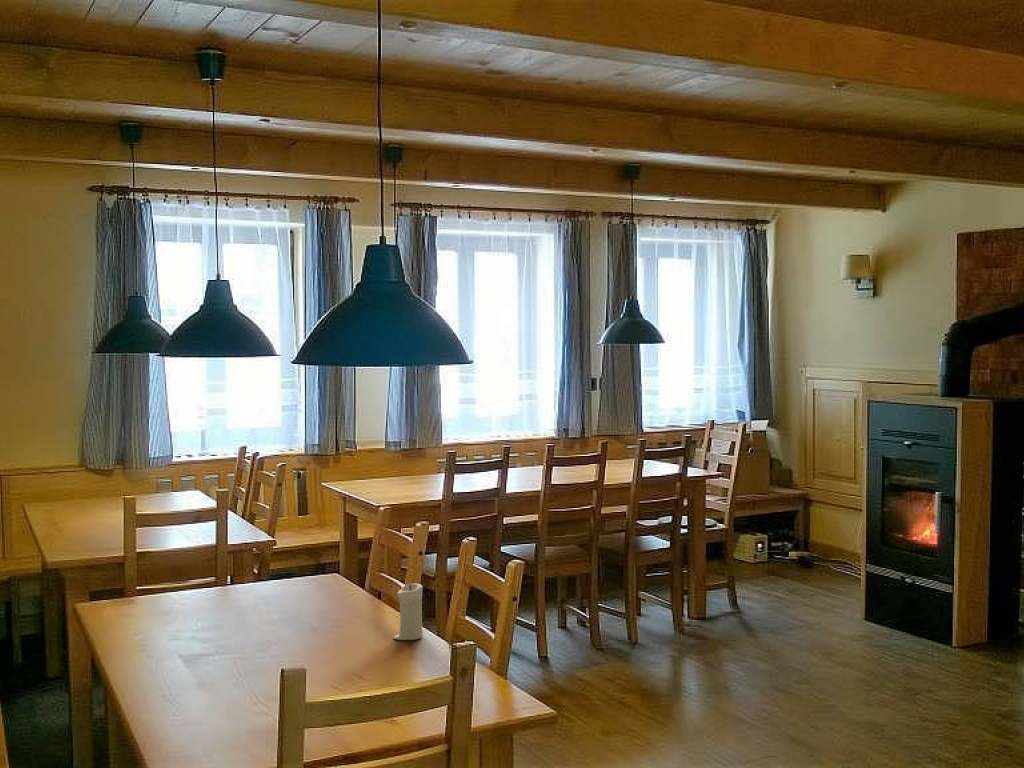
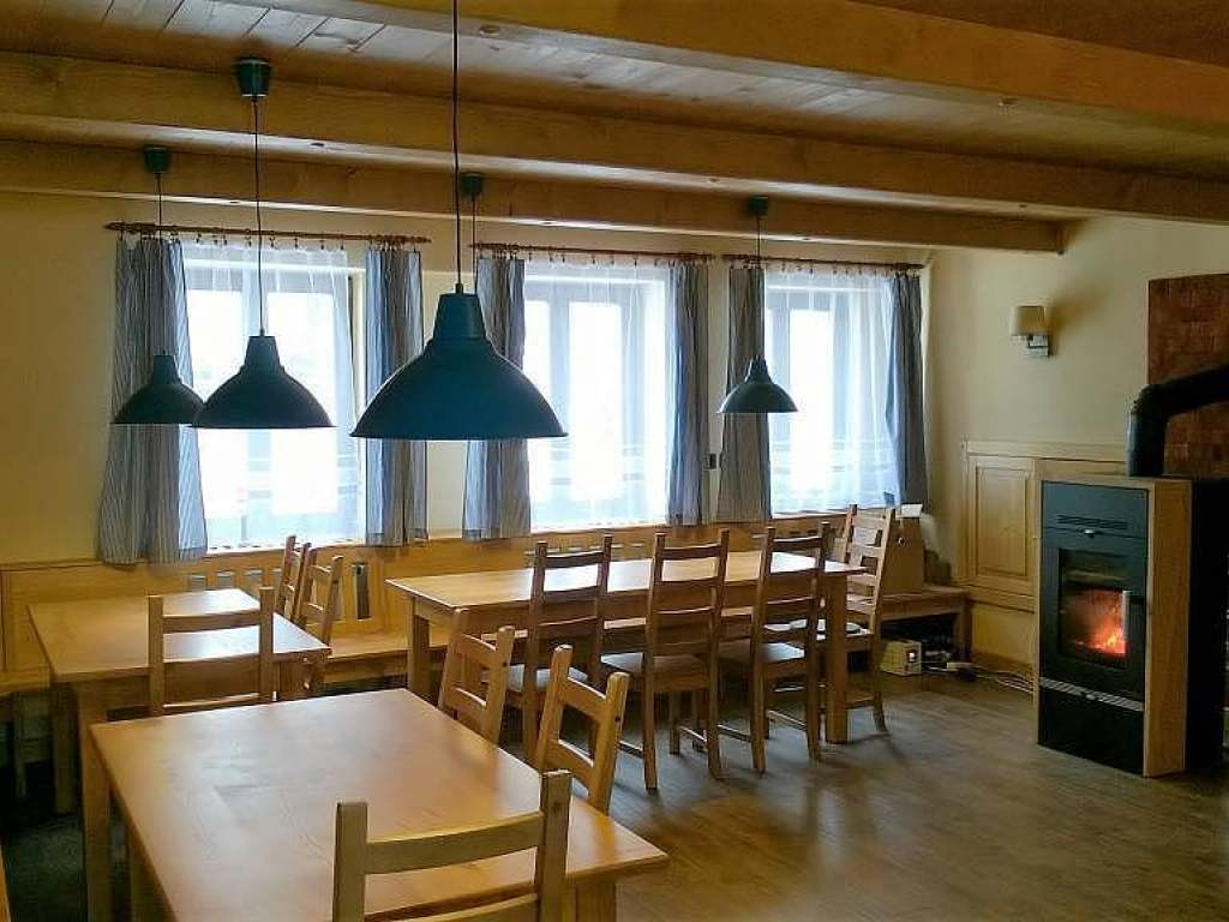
- candle [393,583,424,641]
